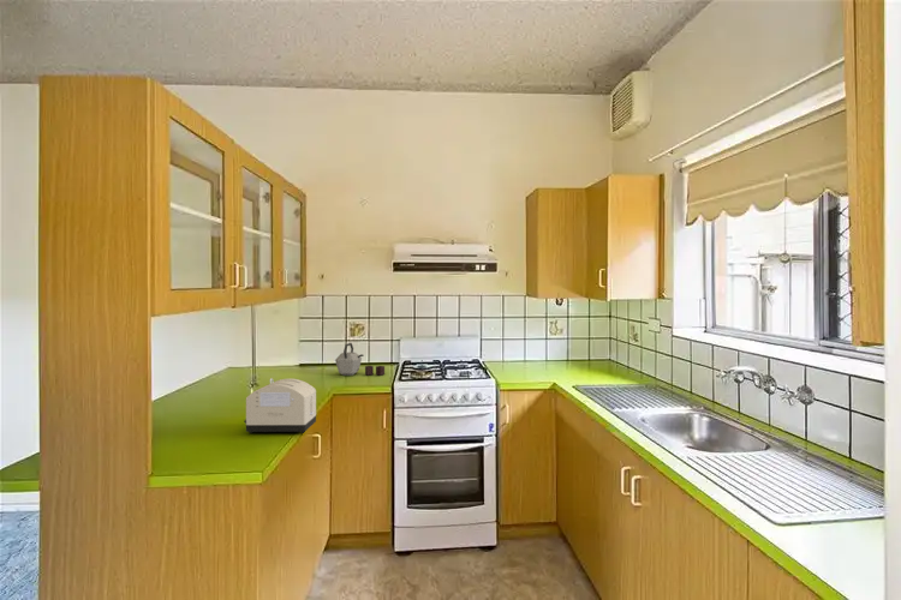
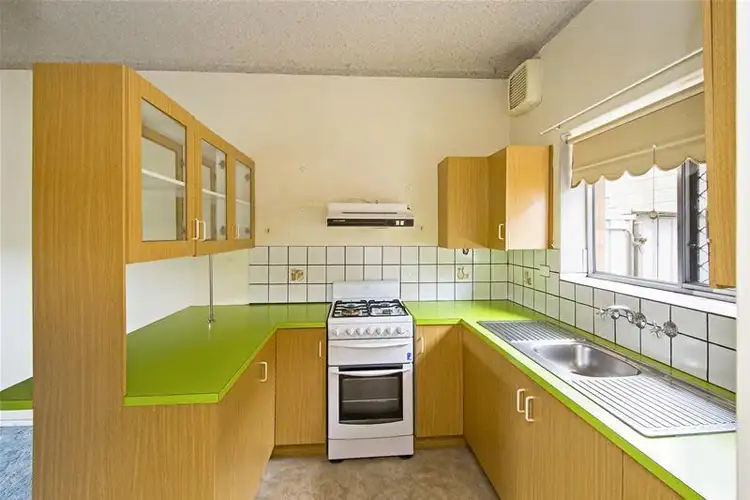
- kettle [334,342,386,377]
- toaster [243,377,317,434]
